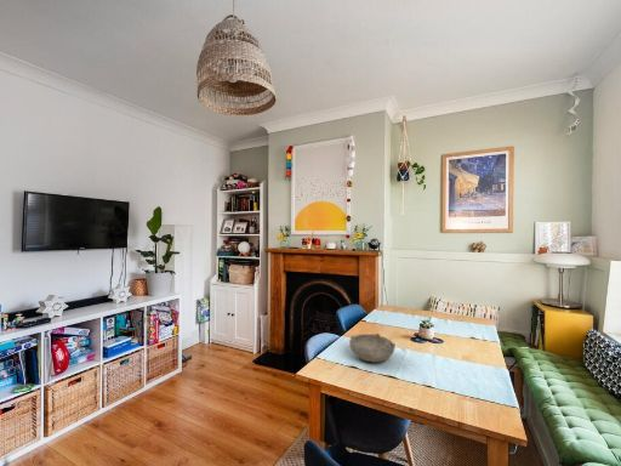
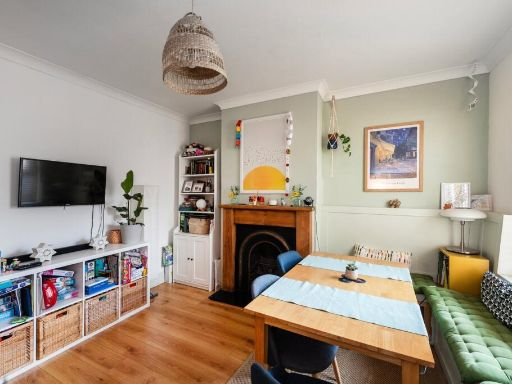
- bowl [348,333,397,363]
